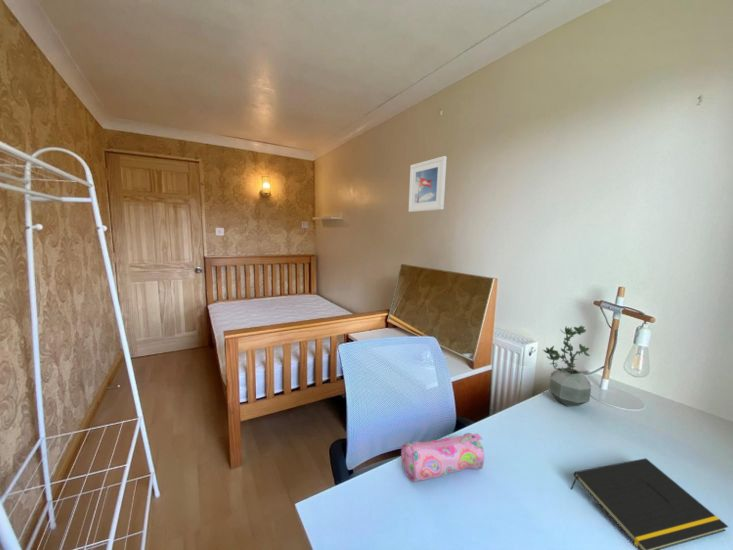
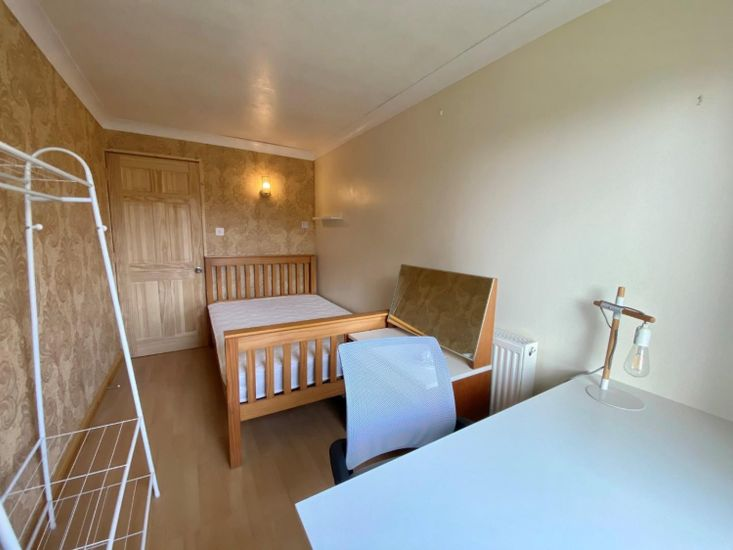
- potted plant [542,324,592,408]
- notepad [569,457,729,550]
- pencil case [400,432,485,483]
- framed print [407,155,448,213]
